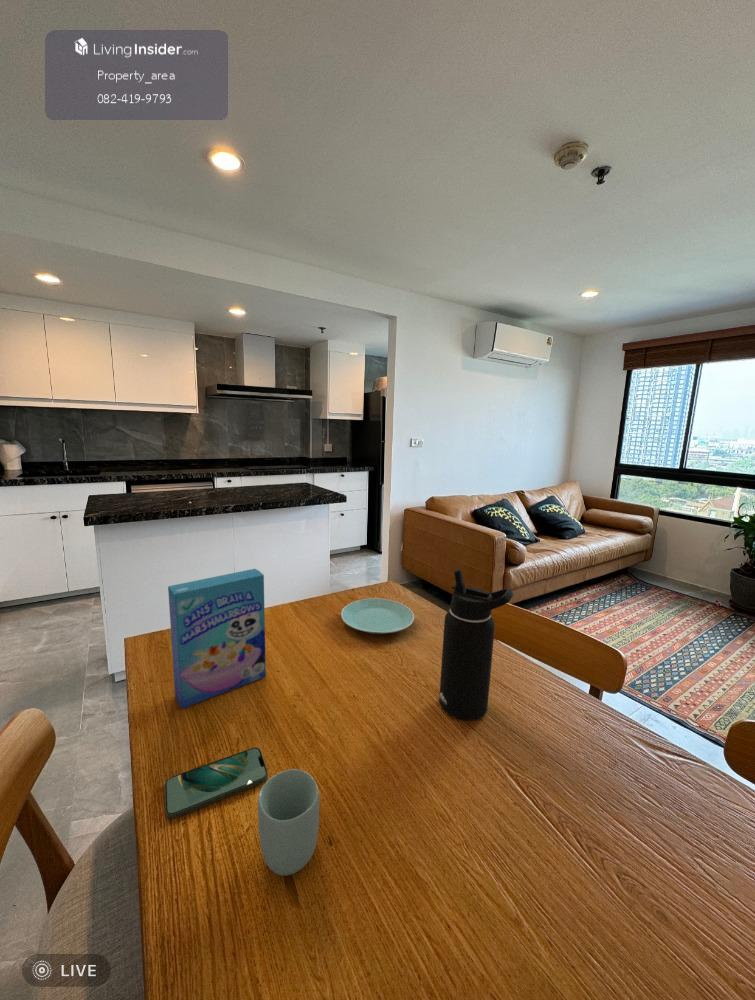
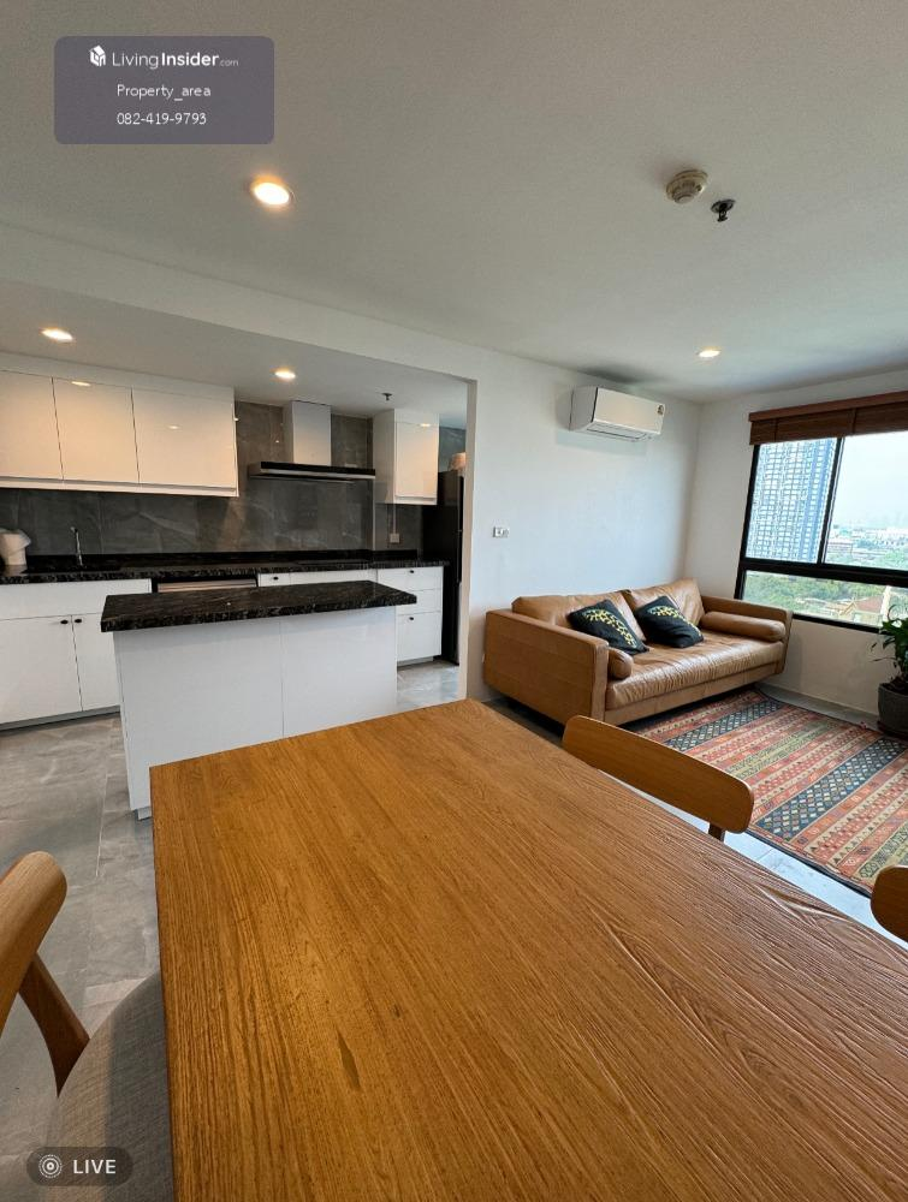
- cup [257,768,320,877]
- plate [340,597,415,635]
- water bottle [438,568,515,721]
- cereal box [167,568,267,710]
- smartphone [164,747,269,820]
